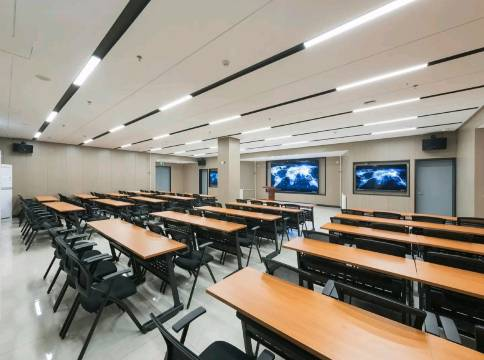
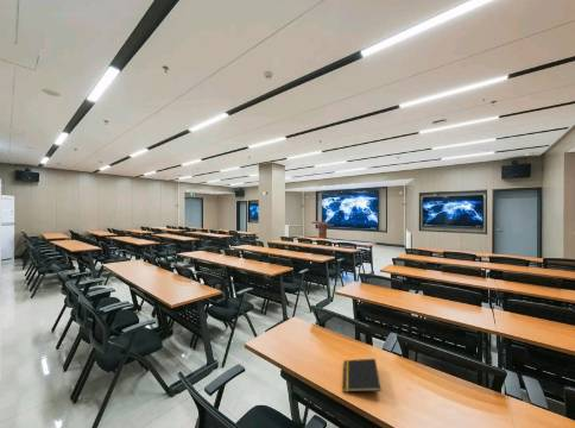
+ notepad [342,358,381,394]
